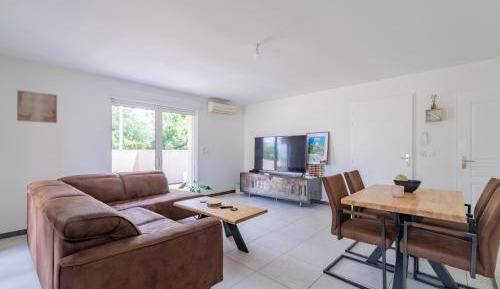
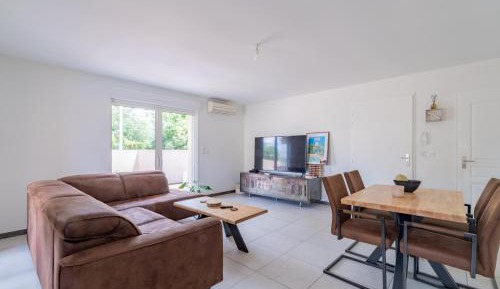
- wall art [16,89,58,124]
